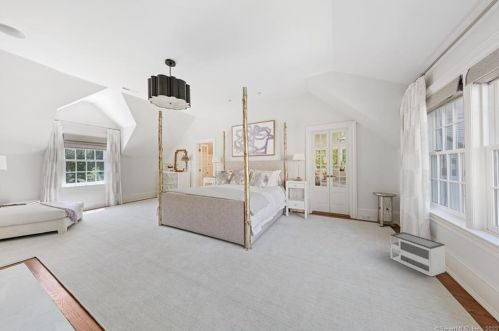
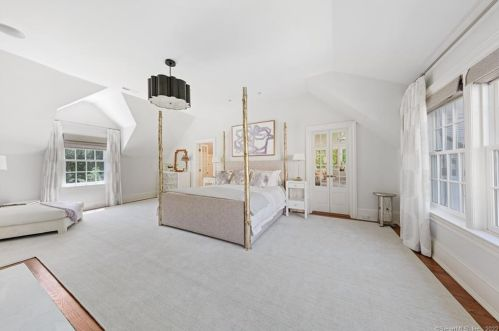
- architectural model [389,231,447,278]
